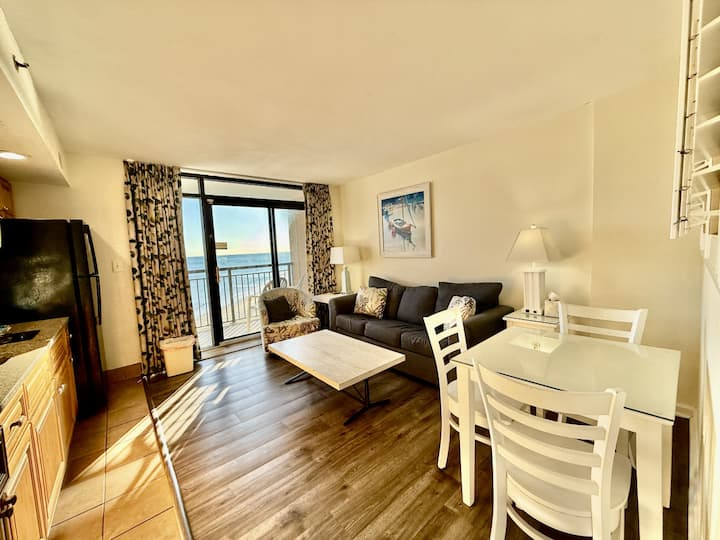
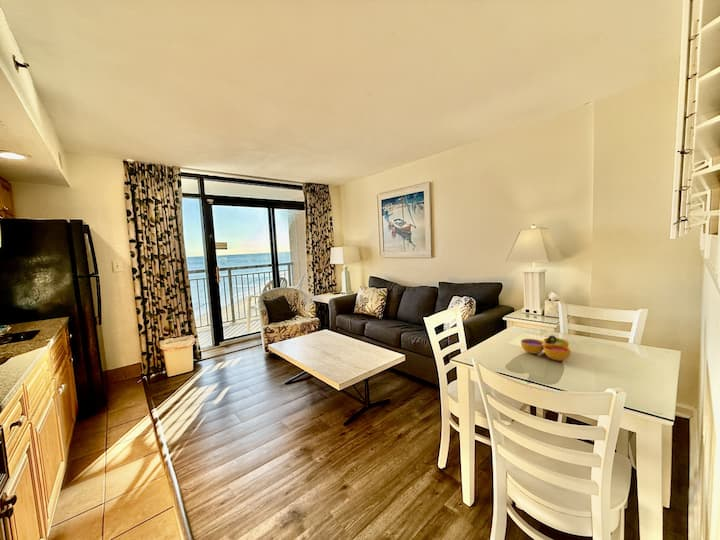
+ decorative bowl [520,334,572,361]
